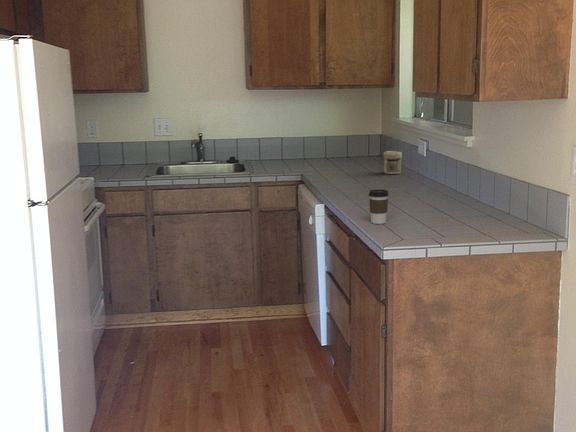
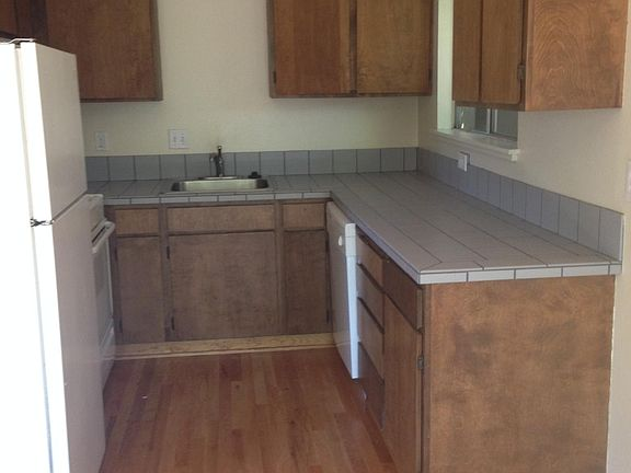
- jar [382,150,403,175]
- coffee cup [368,189,390,225]
